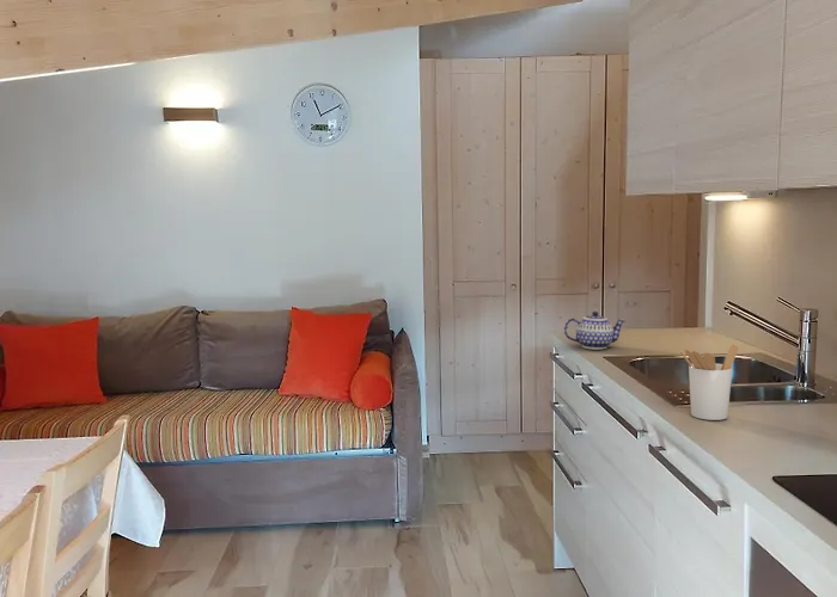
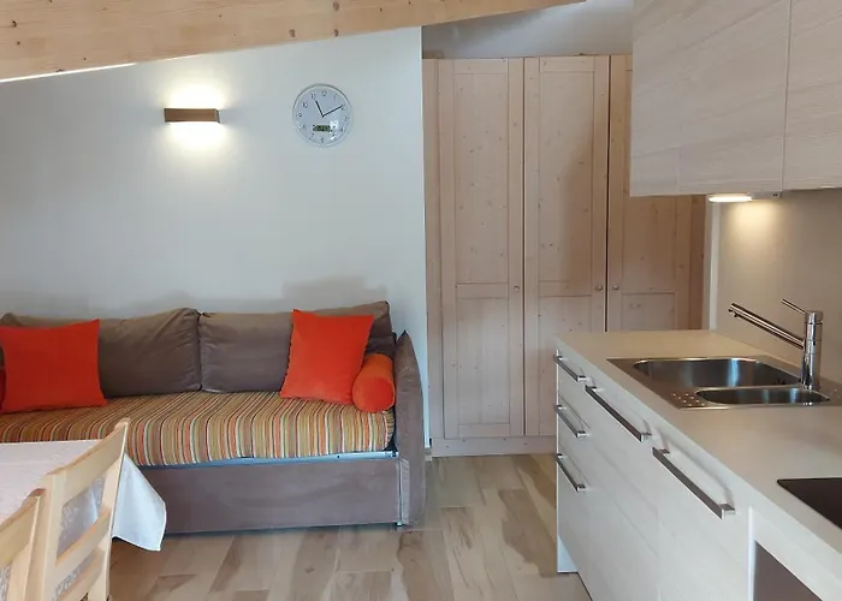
- utensil holder [679,344,739,421]
- teapot [563,310,627,351]
